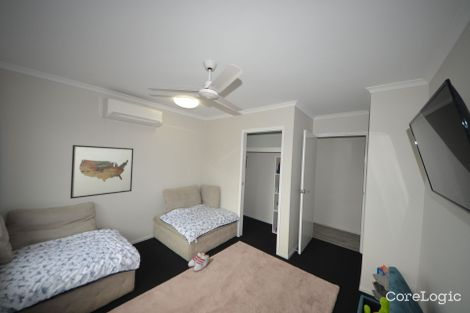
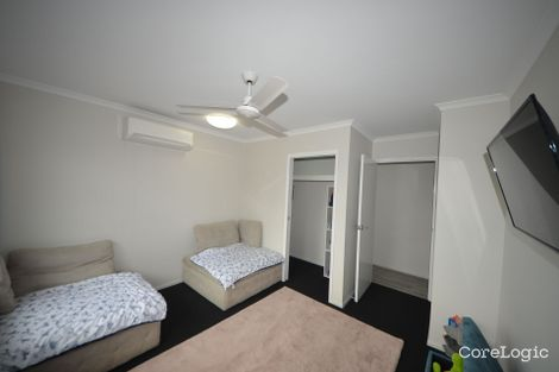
- shoe [187,251,210,273]
- wall art [69,144,134,200]
